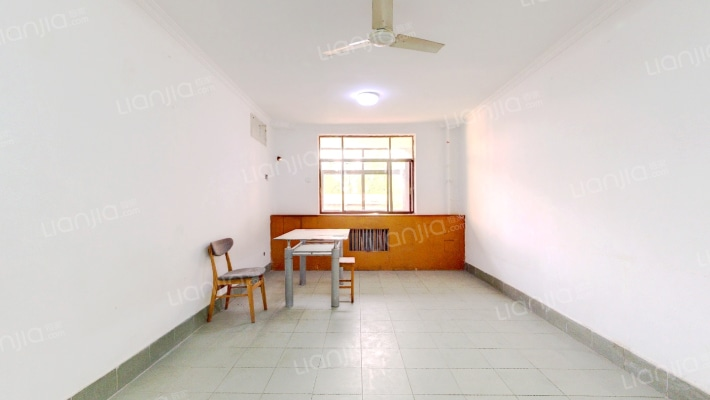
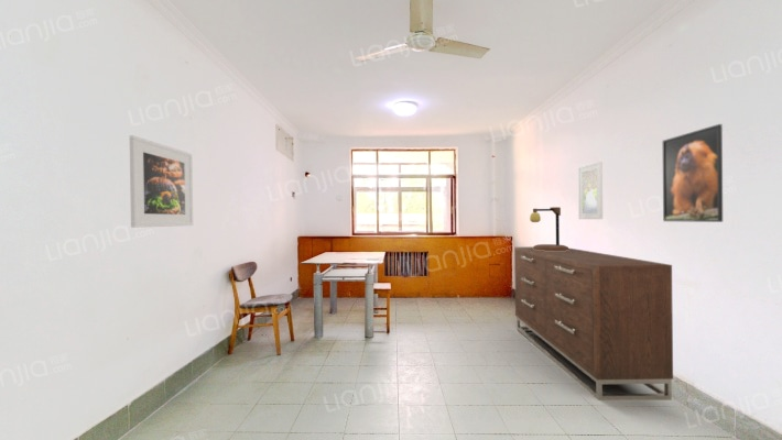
+ table lamp [529,206,569,251]
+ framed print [577,161,604,220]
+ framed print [129,134,194,229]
+ dresser [513,245,674,402]
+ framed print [661,123,724,223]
